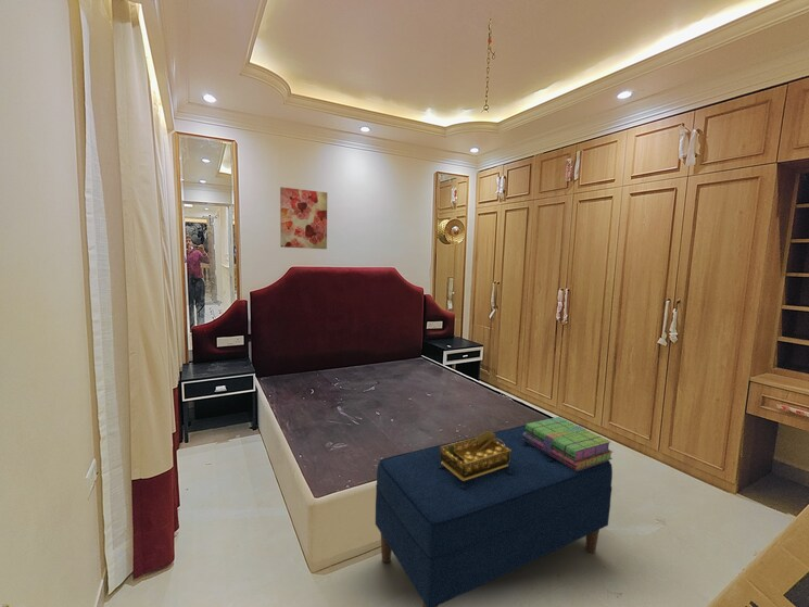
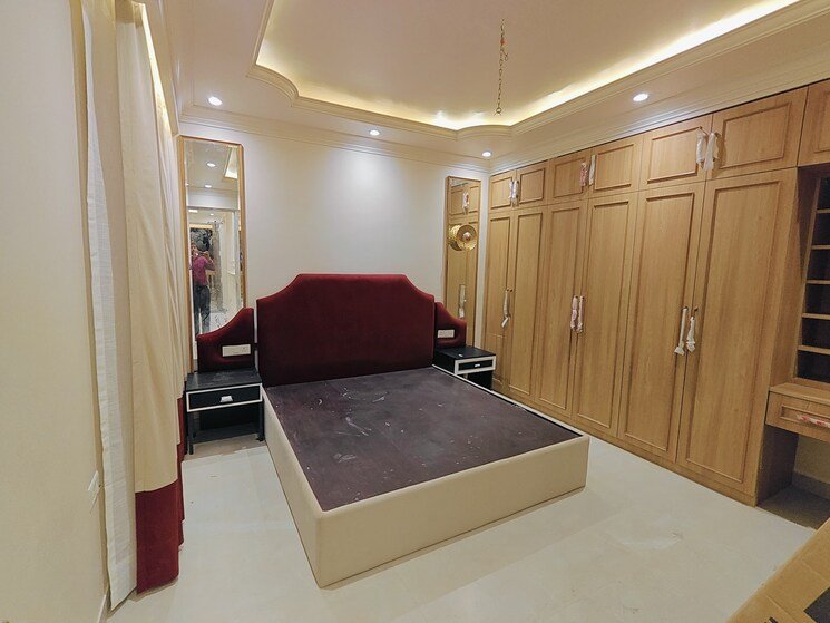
- decorative tray [440,430,511,481]
- stack of books [522,416,614,470]
- bench [375,423,614,607]
- wall art [279,186,328,250]
